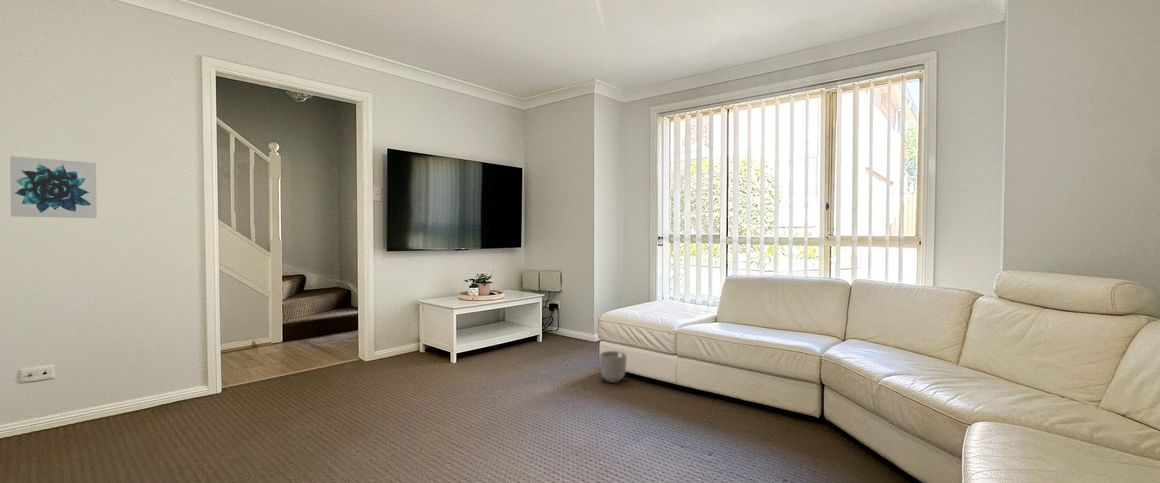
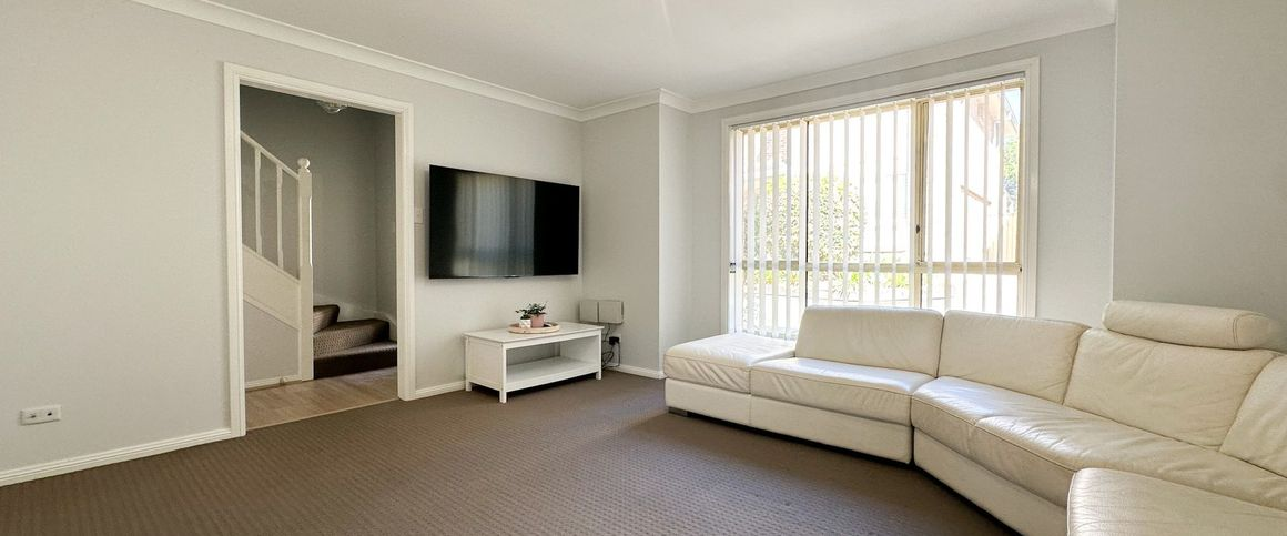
- planter [598,350,628,384]
- wall art [9,155,98,219]
